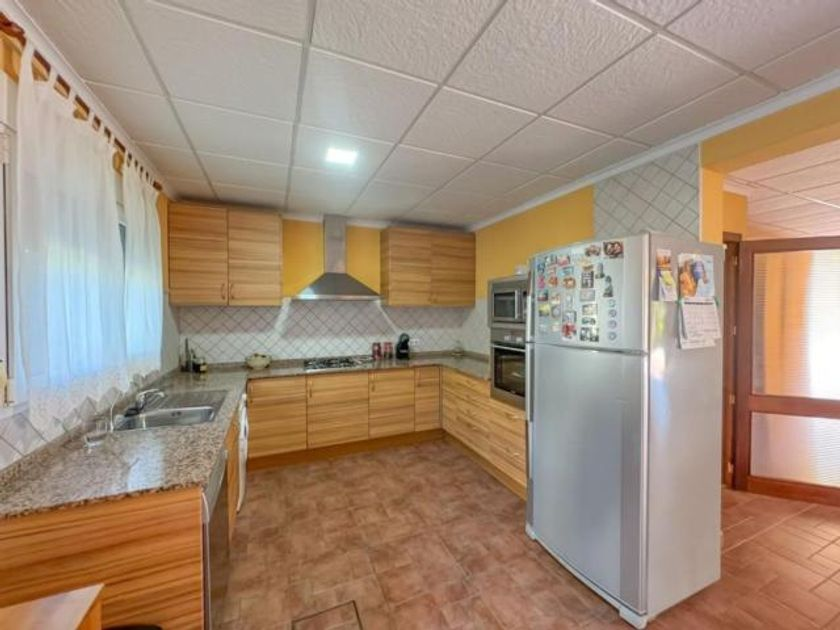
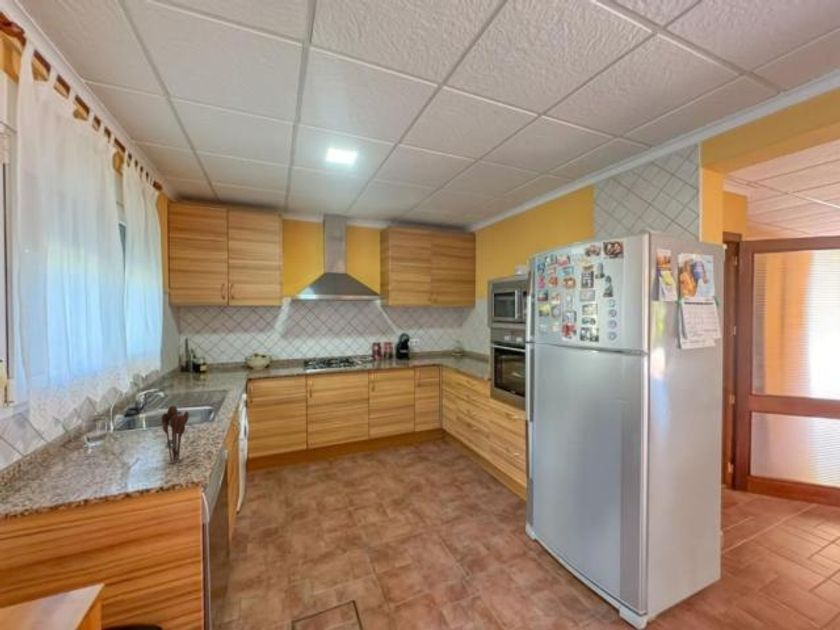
+ utensil holder [160,405,190,463]
